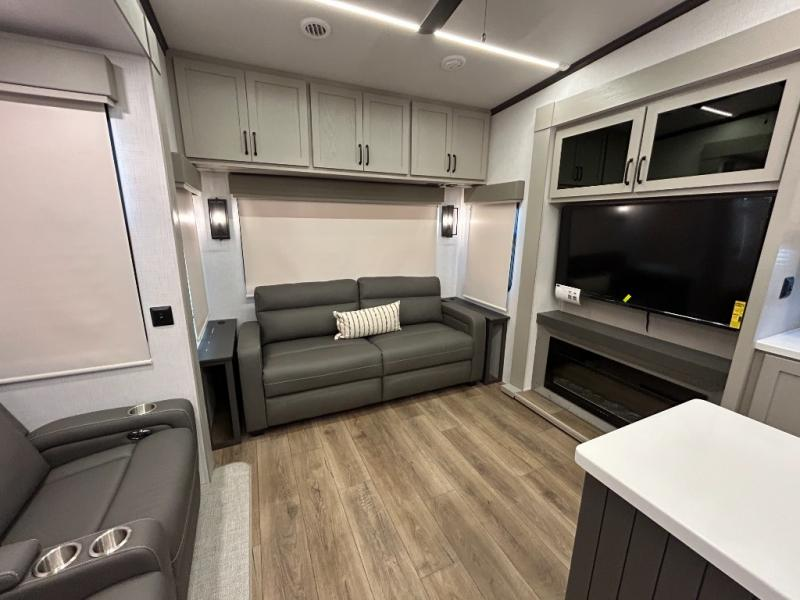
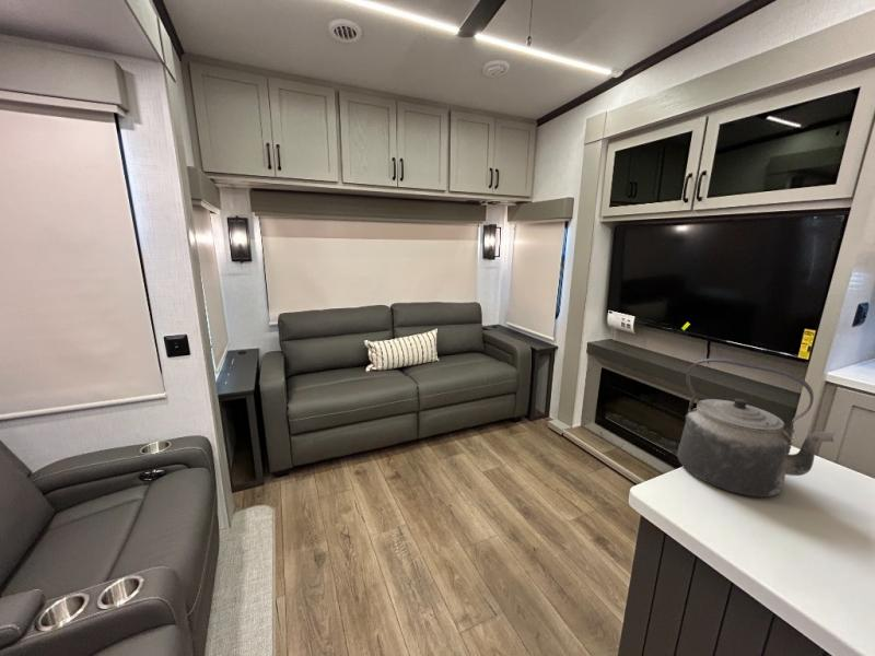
+ kettle [676,358,836,499]
